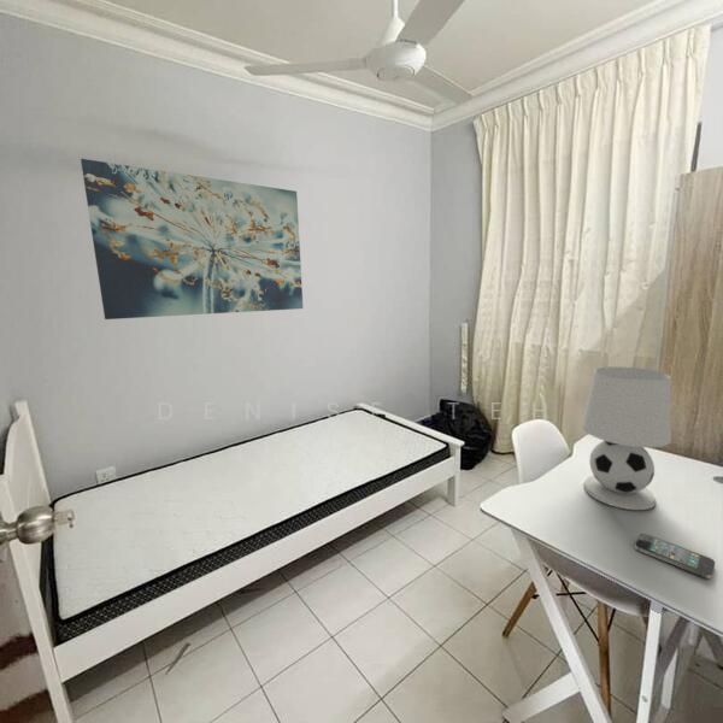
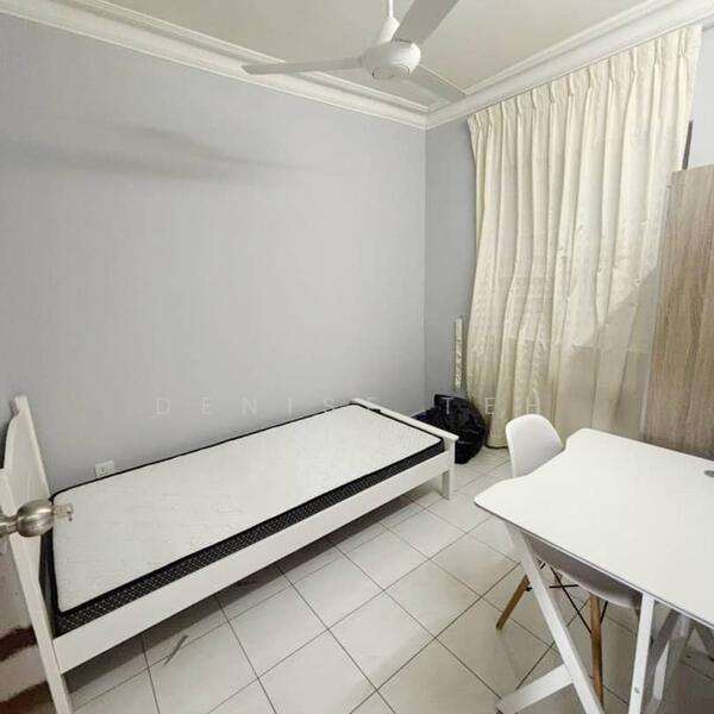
- wall art [80,158,304,321]
- table lamp [581,366,672,511]
- smartphone [634,533,716,580]
